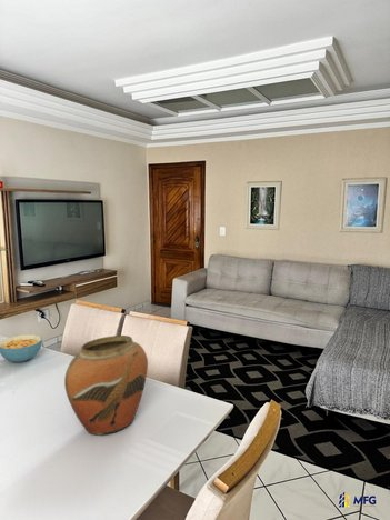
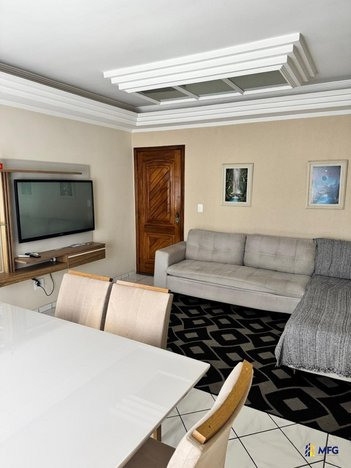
- vase [63,334,149,437]
- cereal bowl [0,333,43,363]
